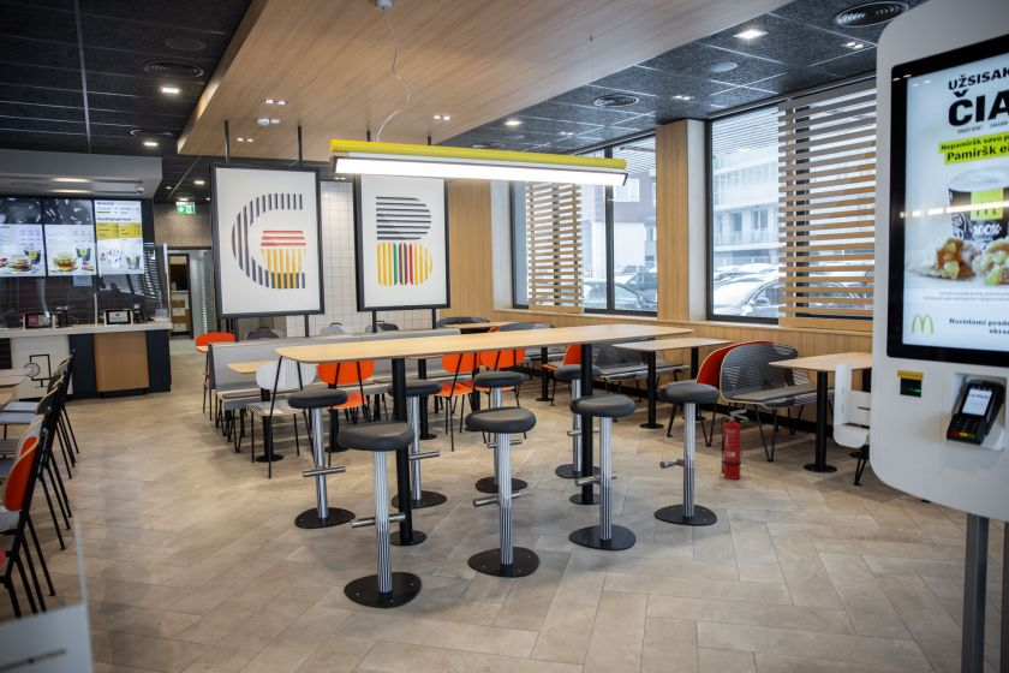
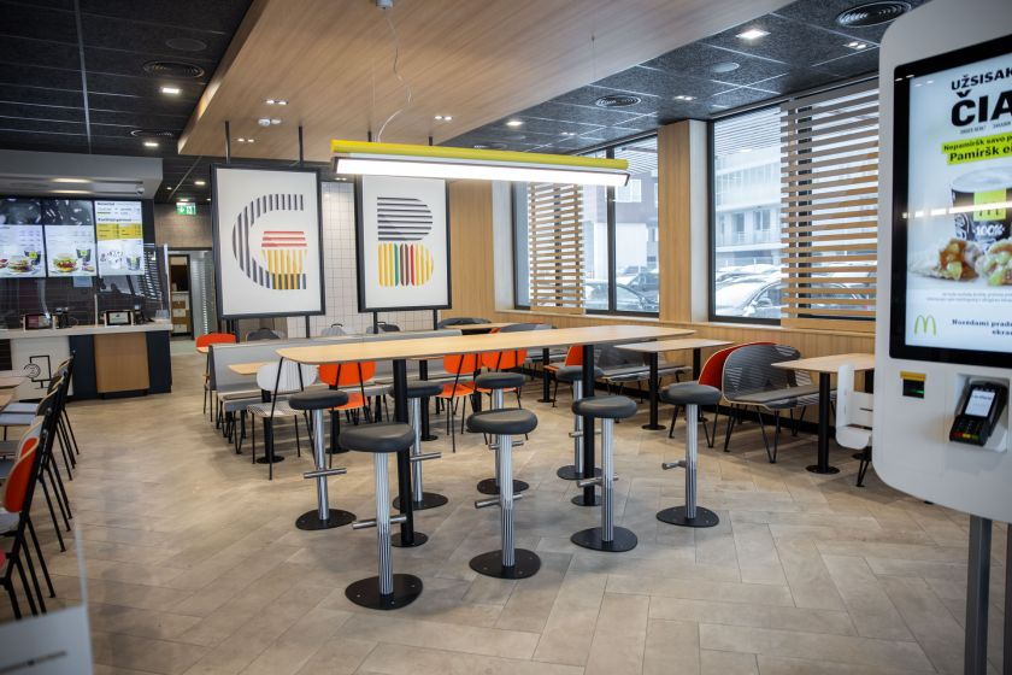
- fire extinguisher [720,409,750,481]
